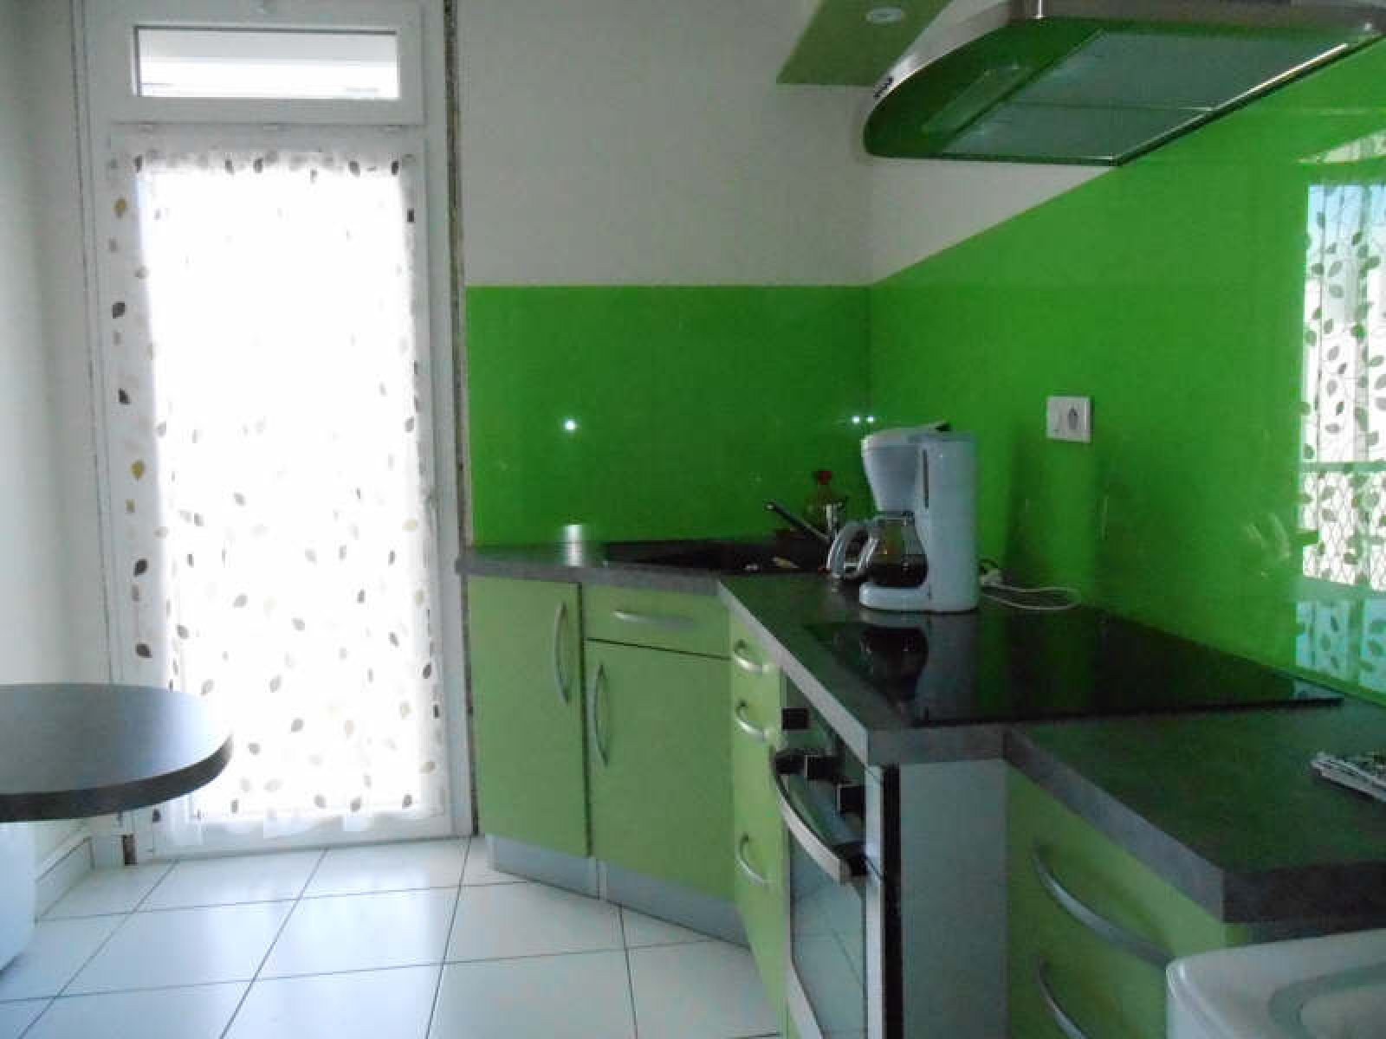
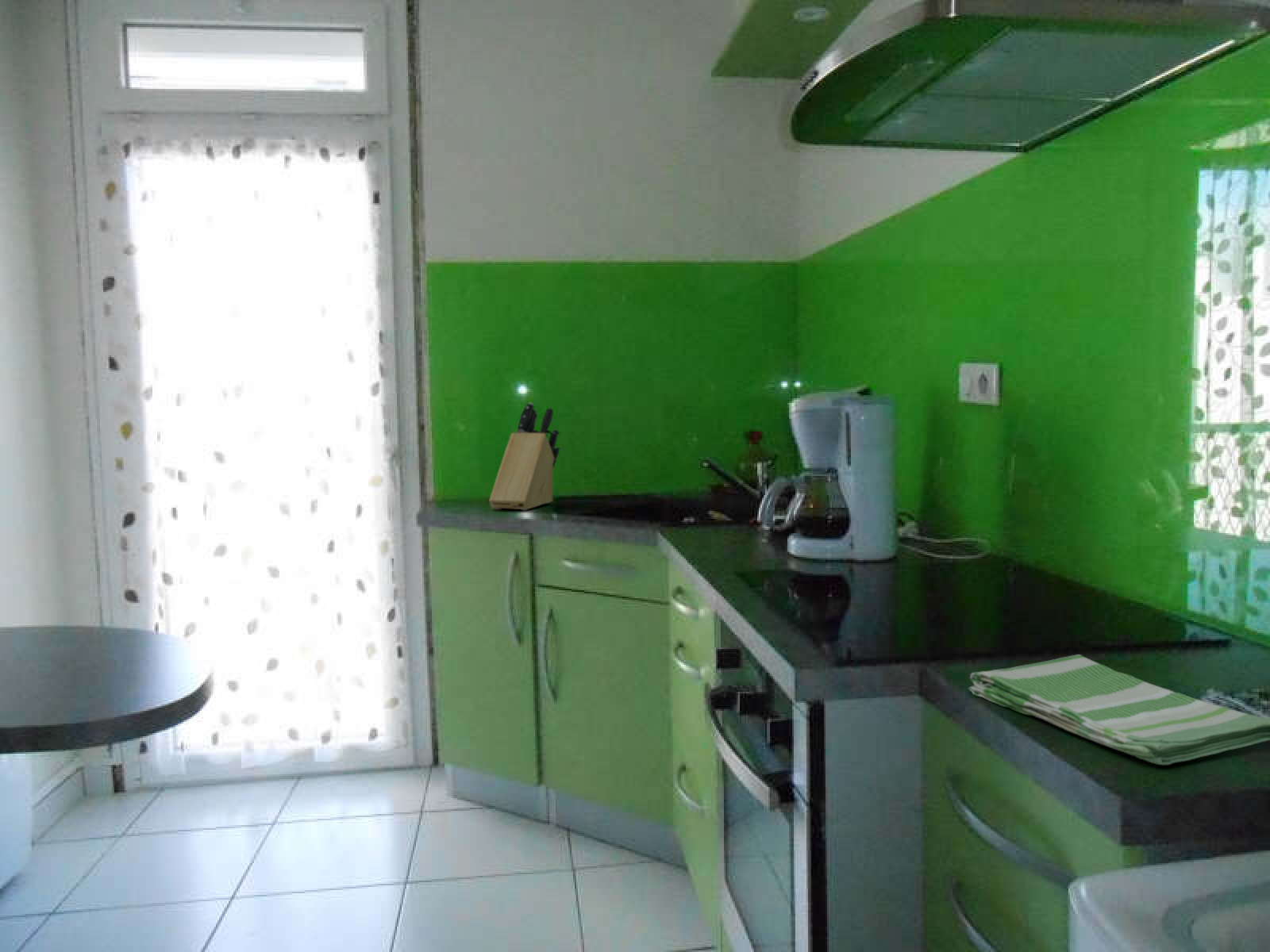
+ knife block [488,402,560,511]
+ dish towel [968,654,1270,766]
